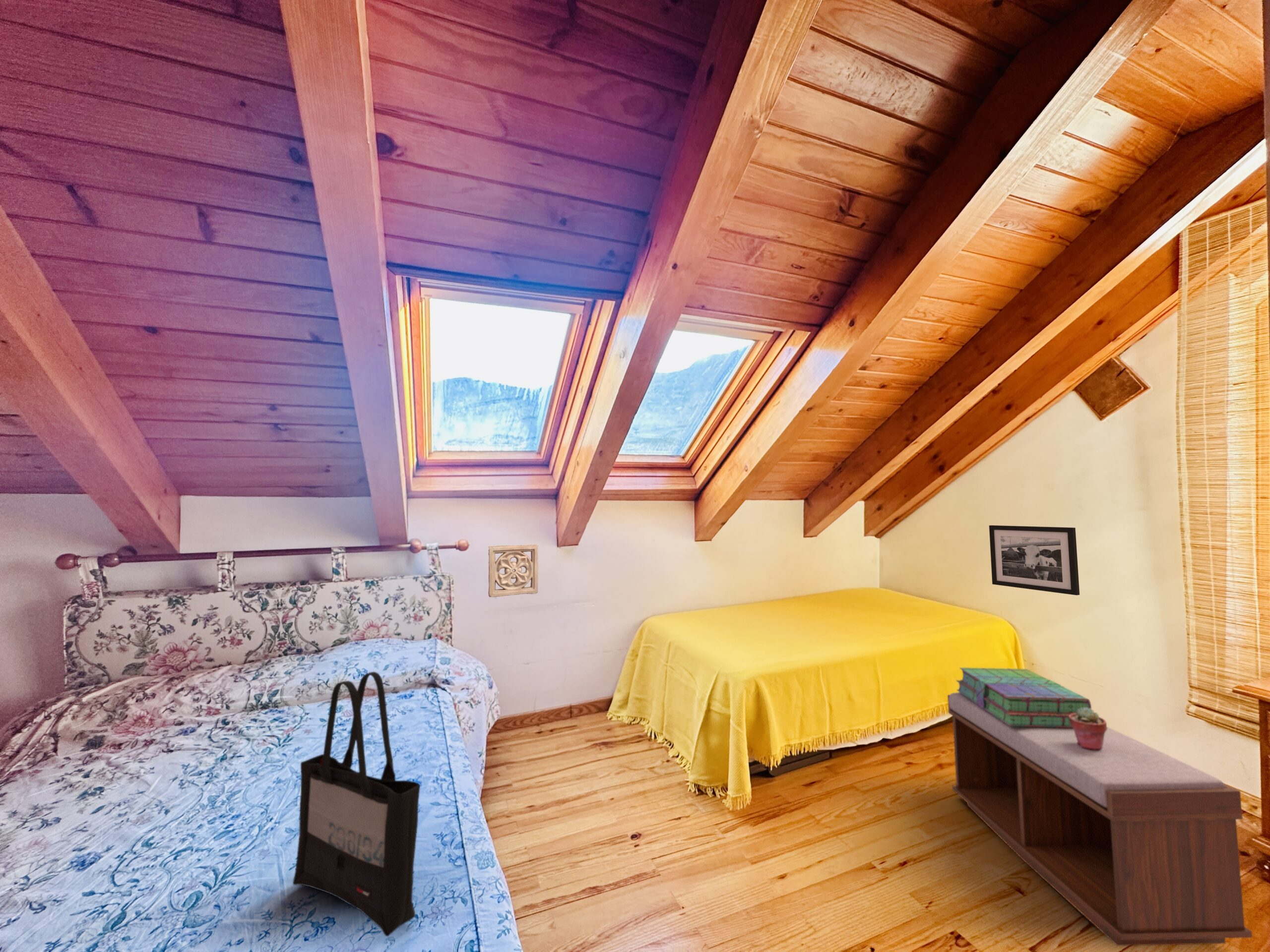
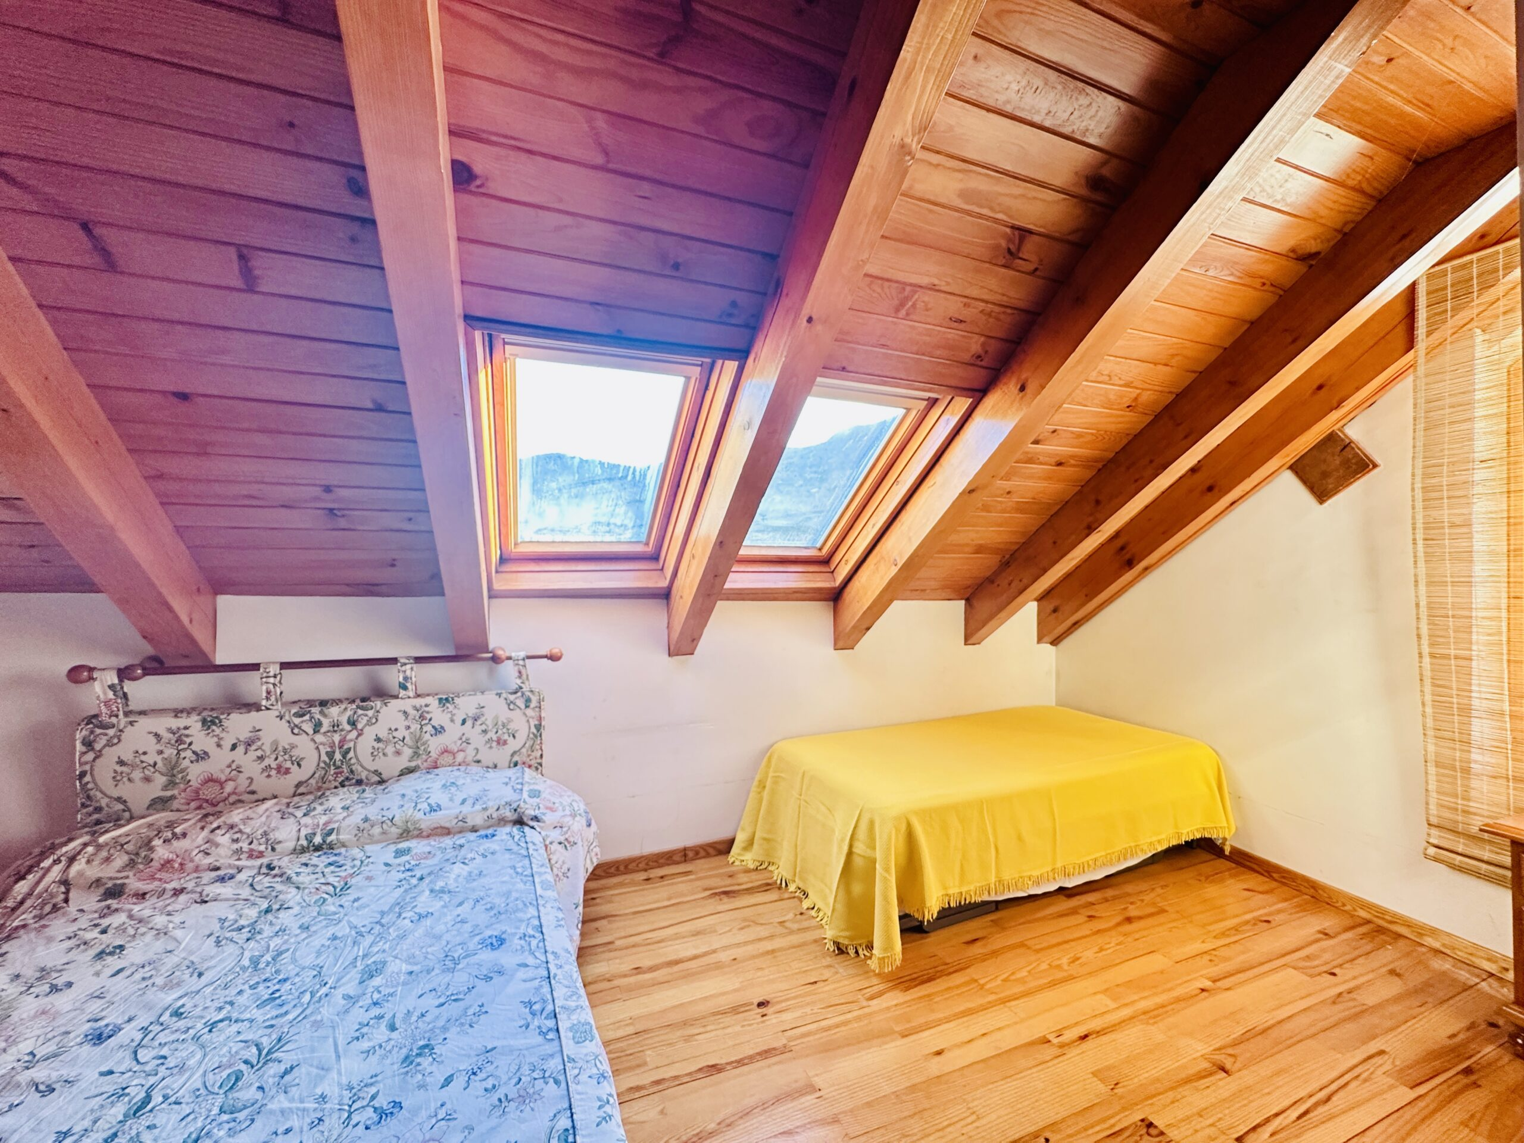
- tote bag [292,671,421,937]
- picture frame [989,525,1080,596]
- potted succulent [1069,707,1107,750]
- wall ornament [488,544,539,598]
- bench [947,692,1253,947]
- stack of books [955,667,1092,728]
